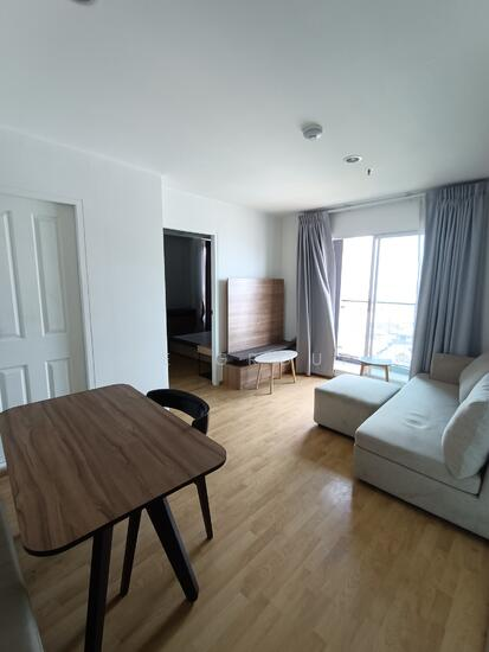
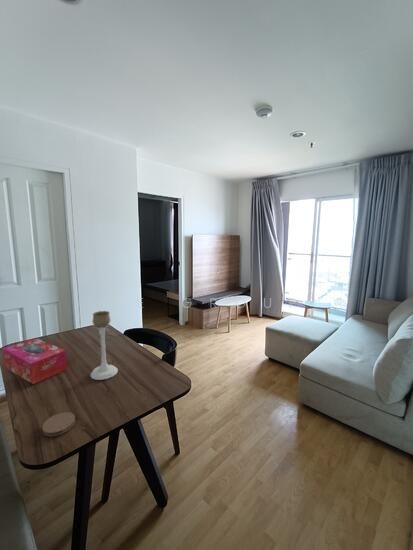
+ coaster [41,411,76,437]
+ tissue box [1,337,68,385]
+ candle holder [90,310,119,381]
